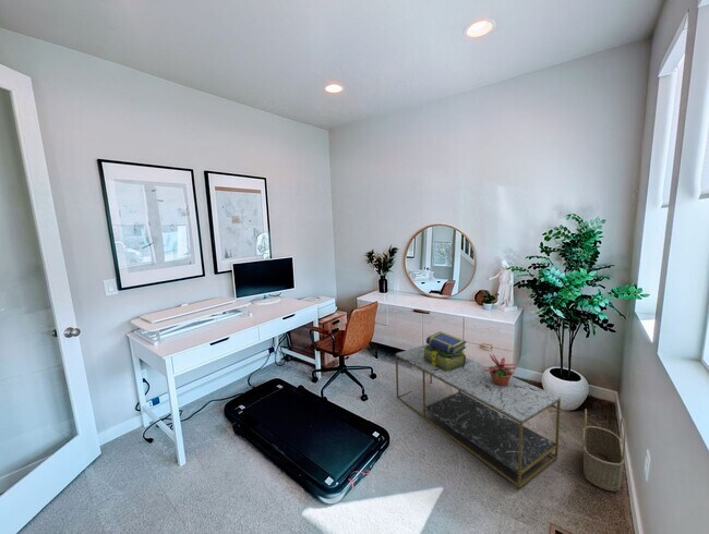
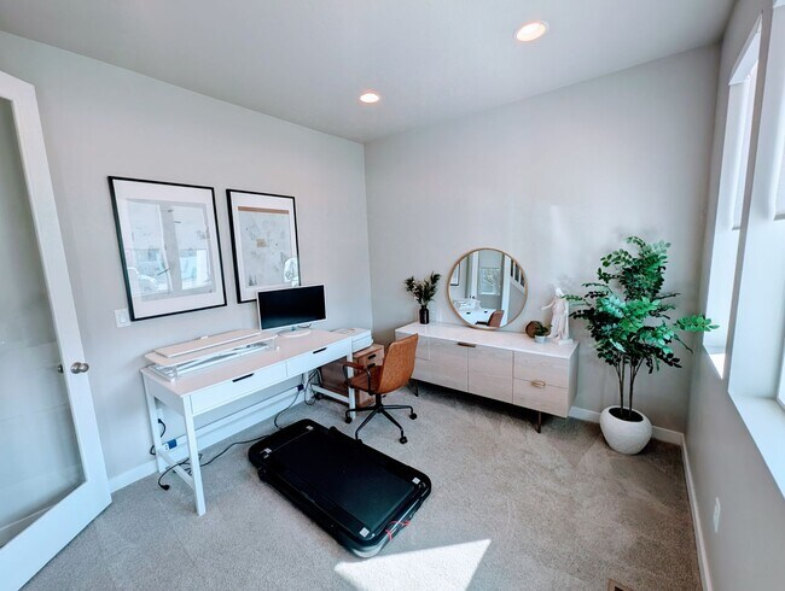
- potted plant [480,353,518,386]
- stack of books [422,330,468,373]
- wicker basket [581,408,626,493]
- coffee table [395,343,562,489]
